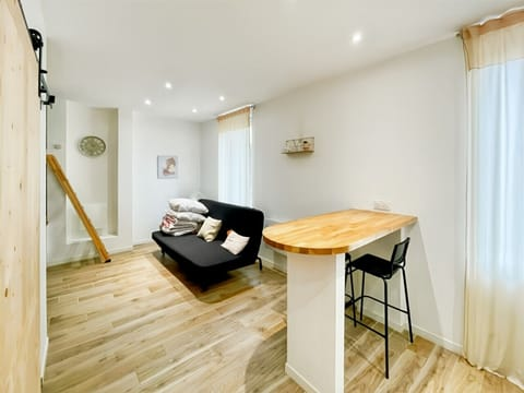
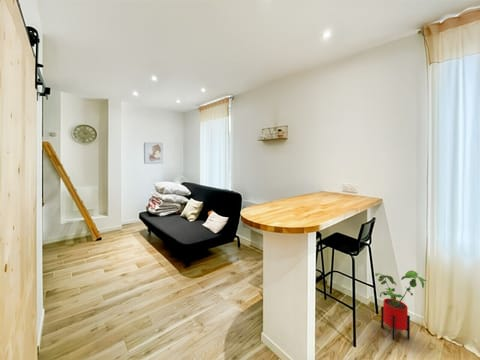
+ house plant [374,270,428,341]
